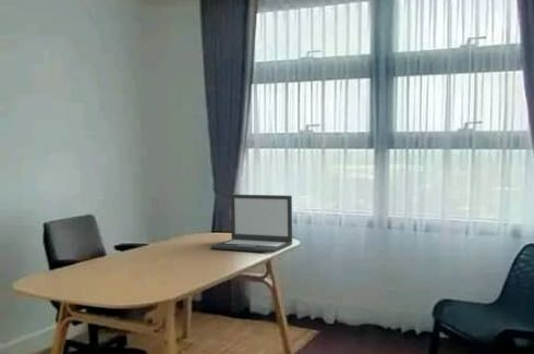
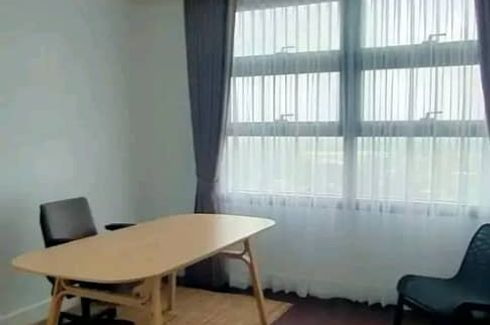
- laptop [209,193,293,254]
